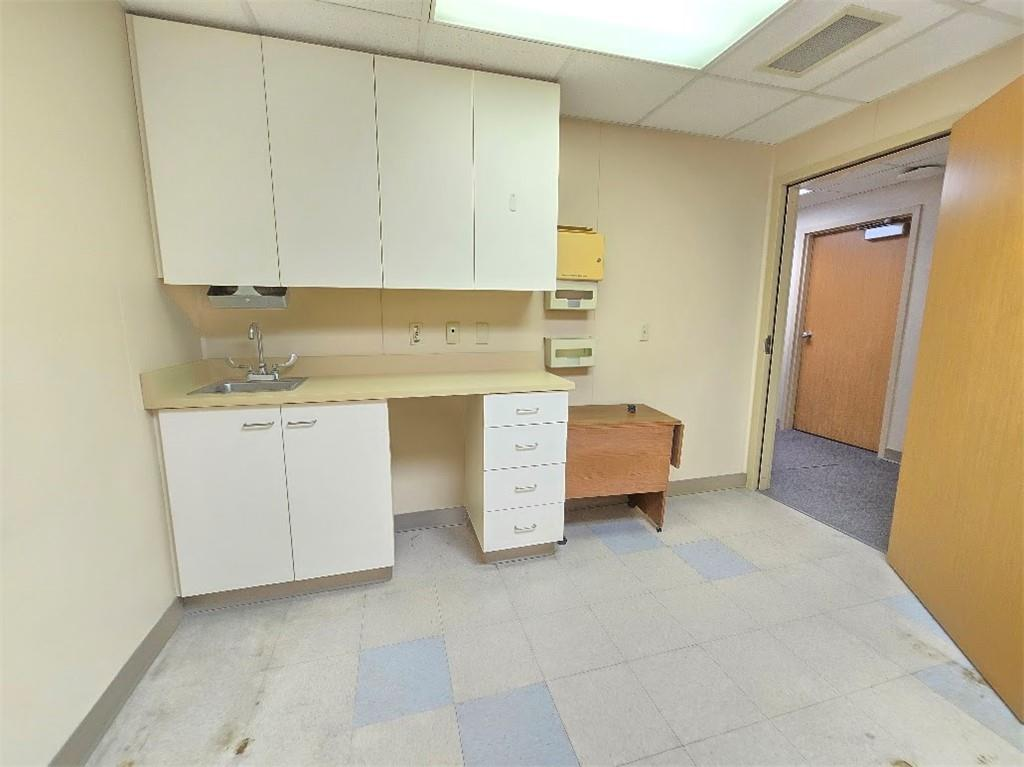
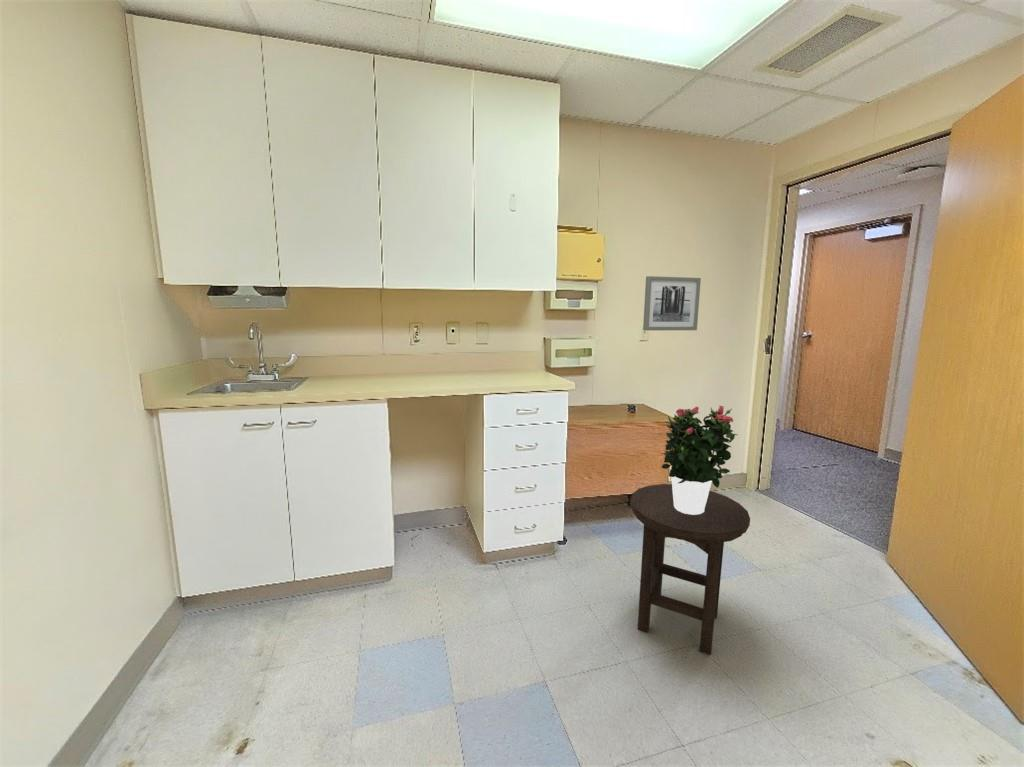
+ wall art [642,275,702,331]
+ stool [629,483,751,656]
+ potted flower [660,405,738,515]
